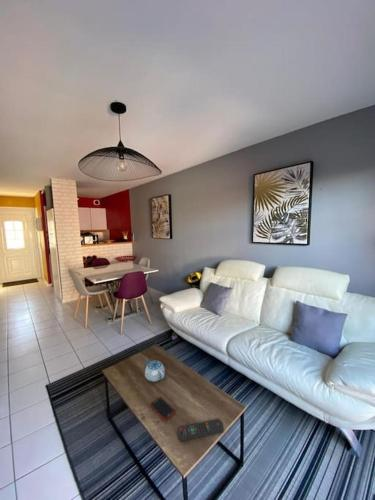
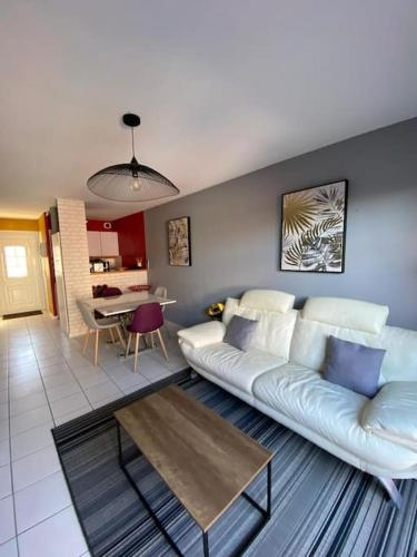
- chinaware [144,357,166,383]
- remote control [176,418,224,443]
- cell phone [149,396,177,422]
